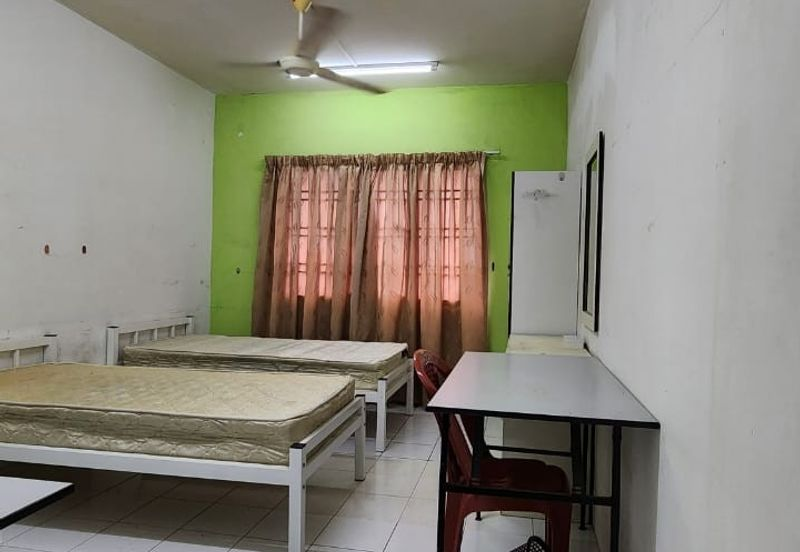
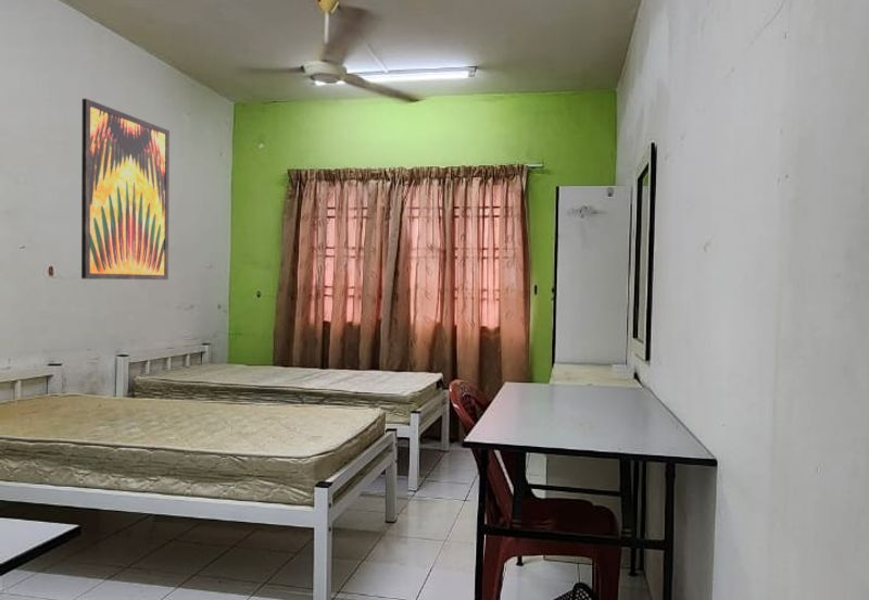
+ wall art [80,98,171,280]
